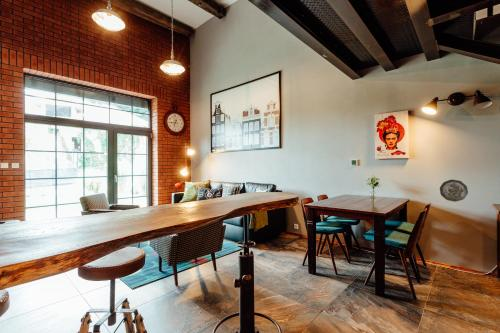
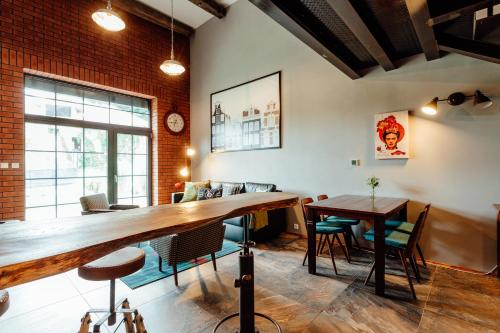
- decorative plate [439,179,469,203]
